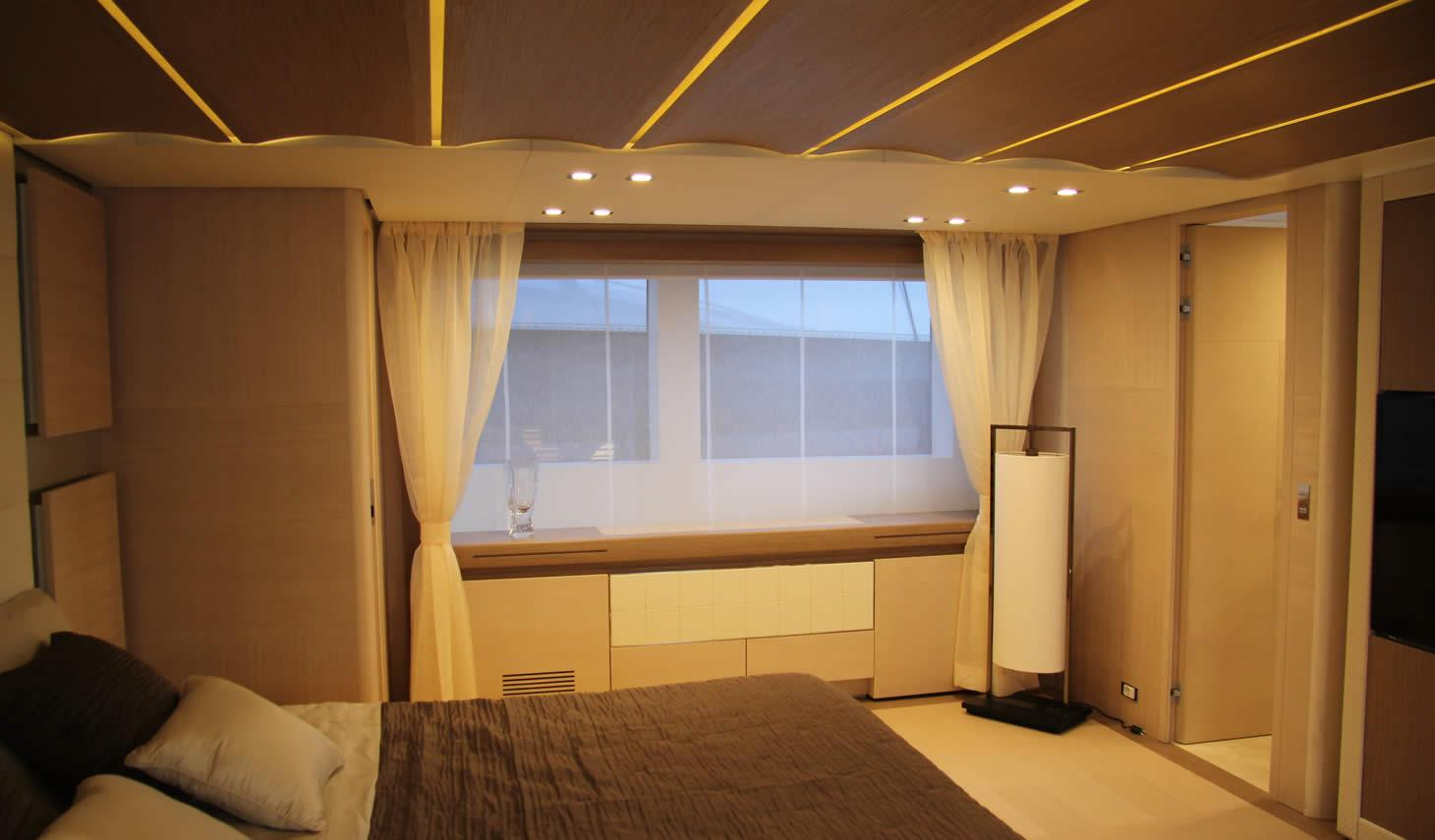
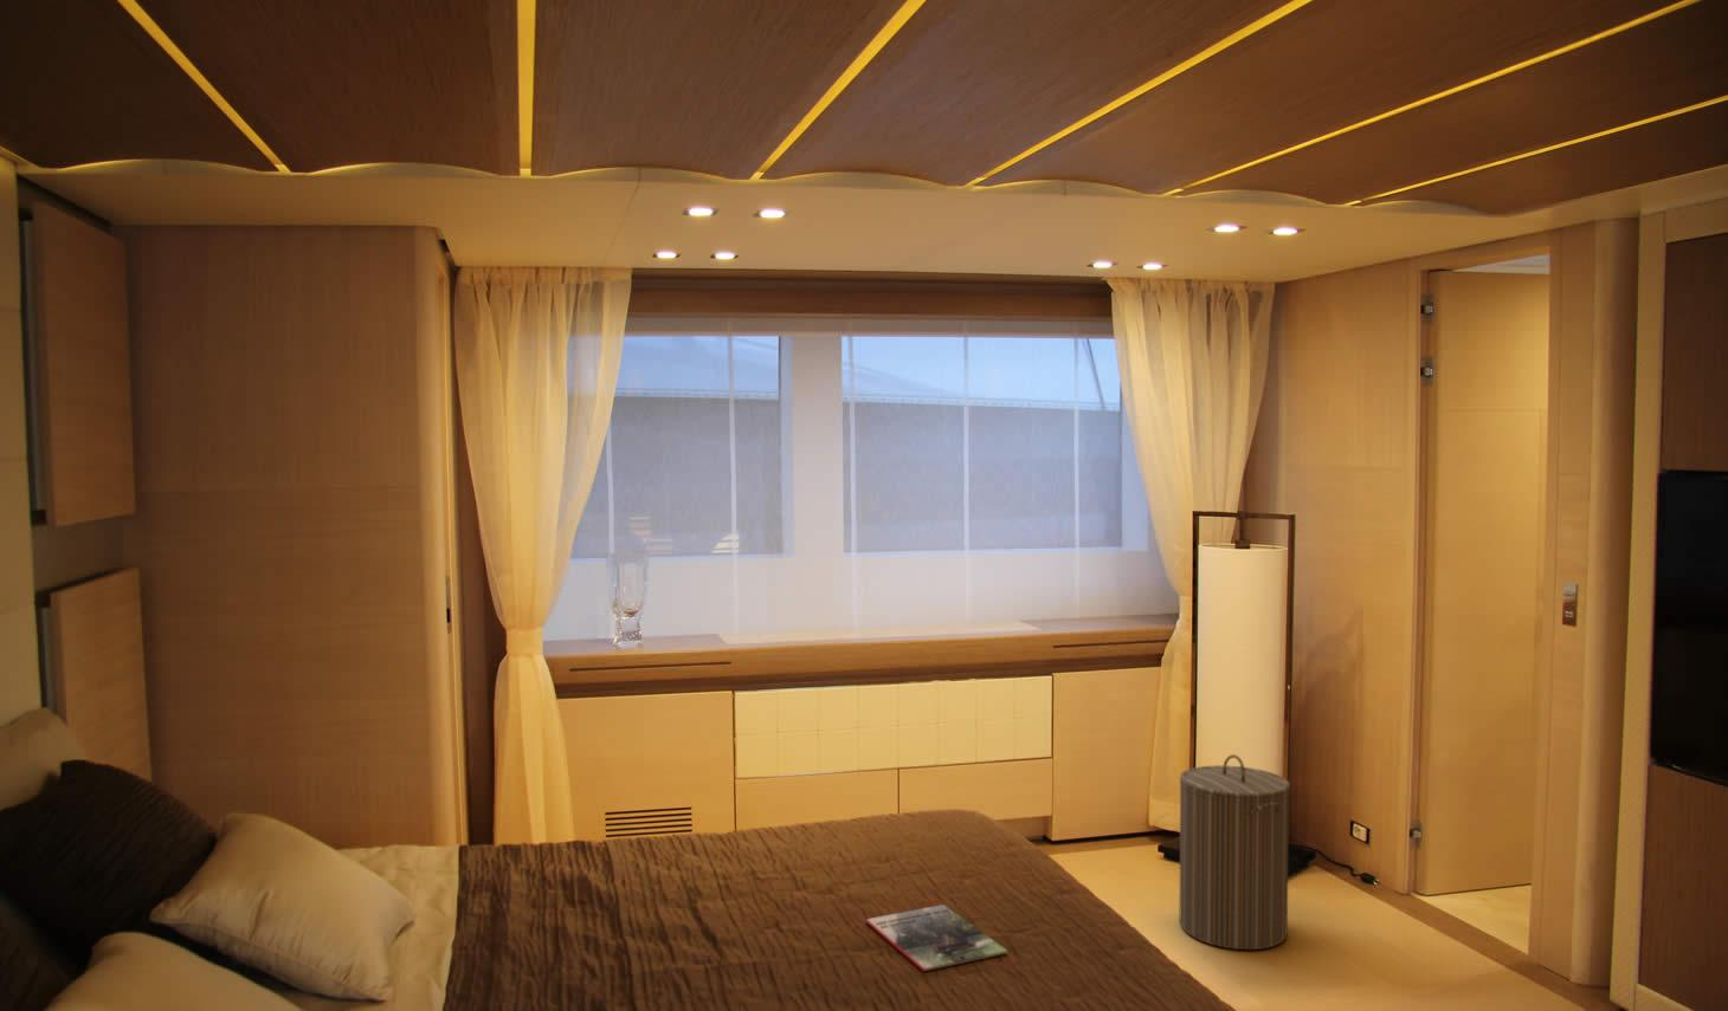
+ laundry hamper [1178,753,1291,951]
+ magazine [865,904,1008,974]
